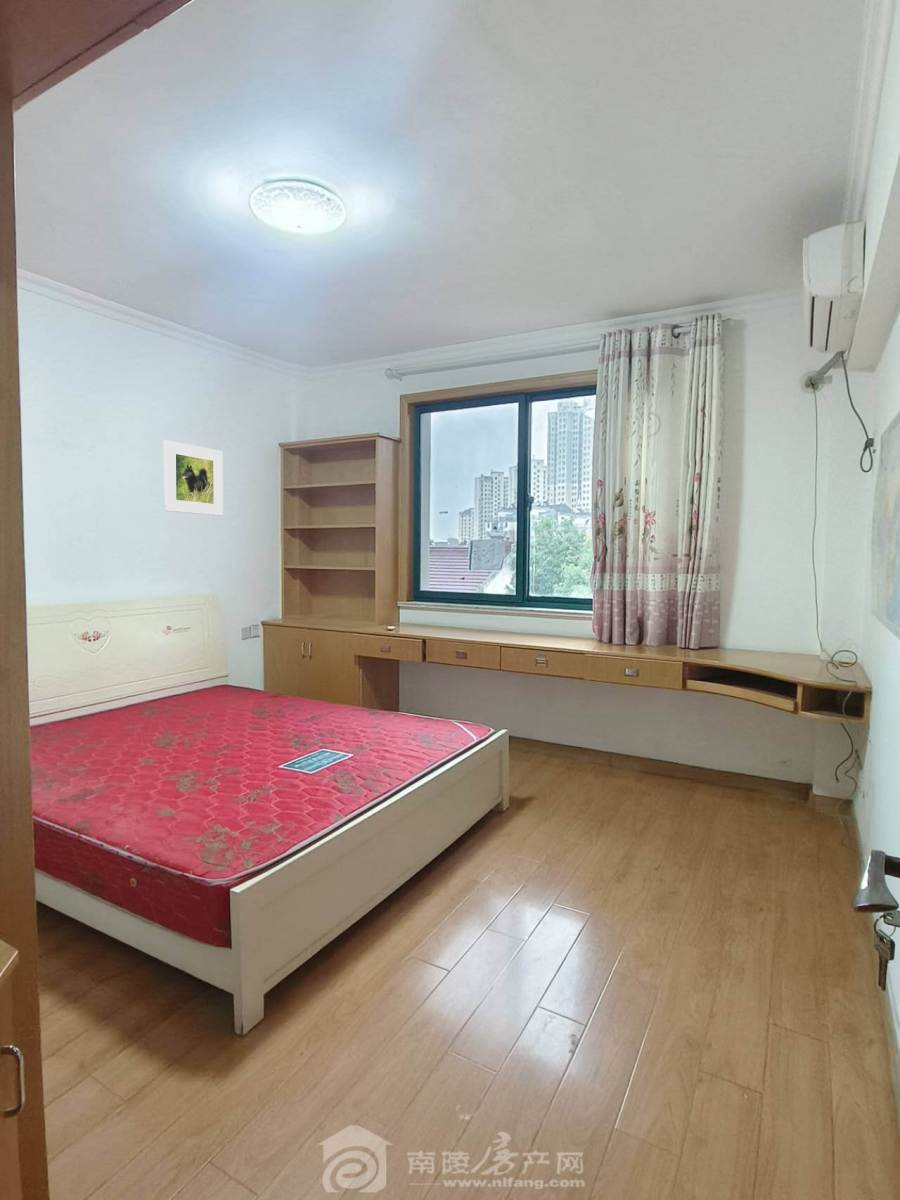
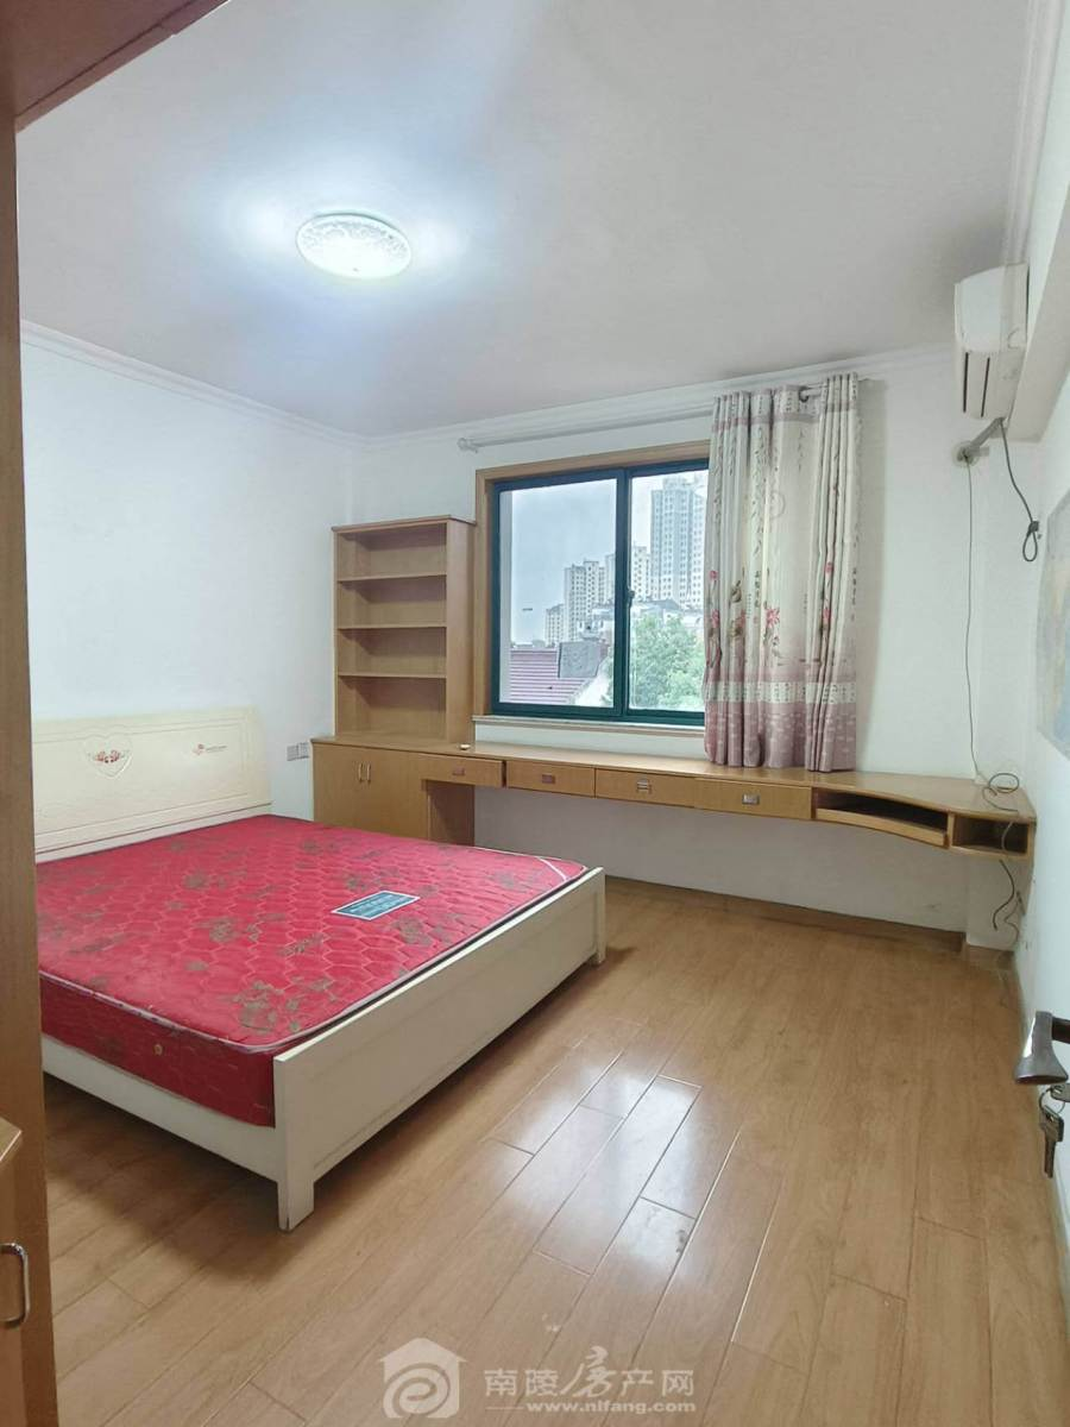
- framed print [163,439,224,517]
